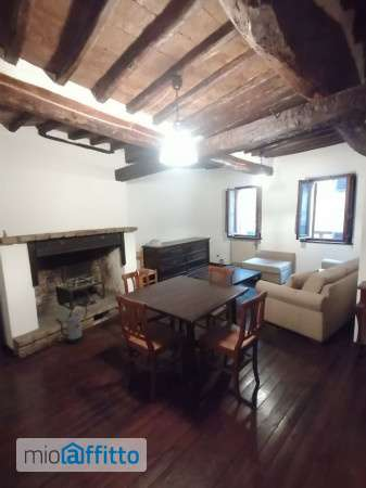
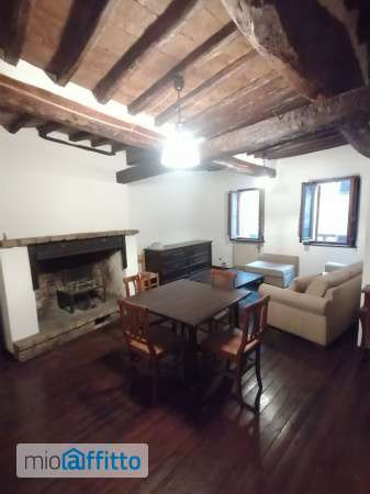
- watering can [55,303,88,345]
